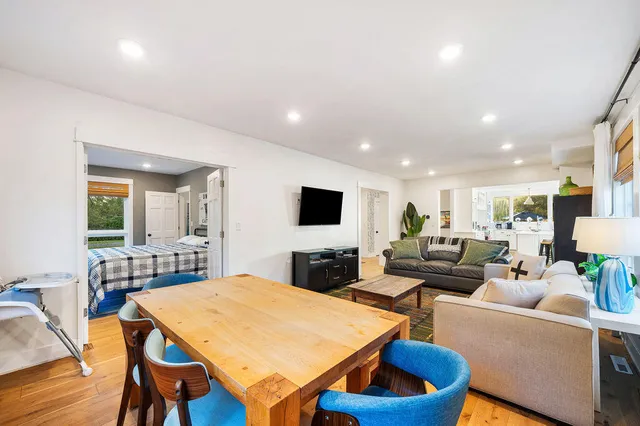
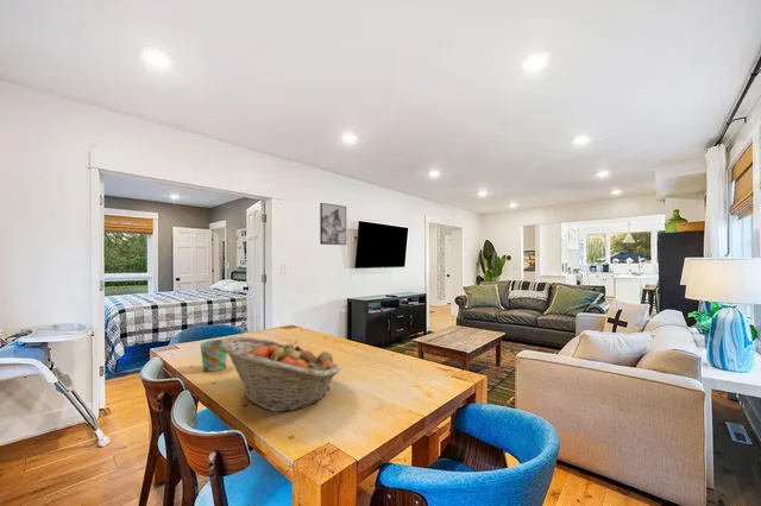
+ wall art [319,202,347,246]
+ mug [200,339,228,373]
+ fruit basket [221,335,341,413]
